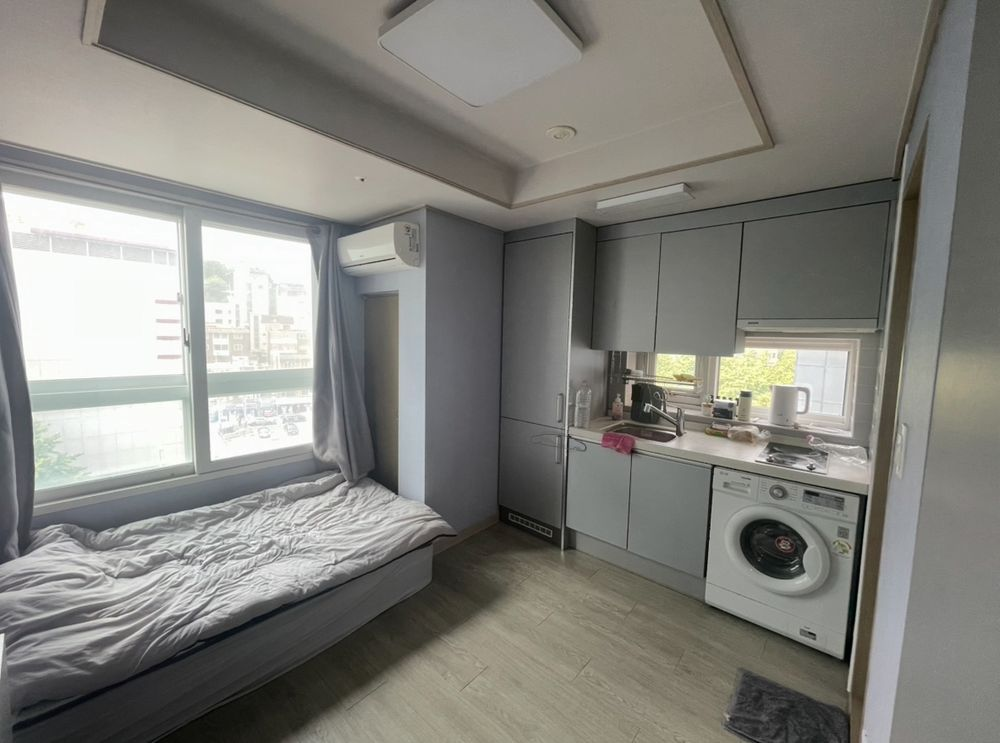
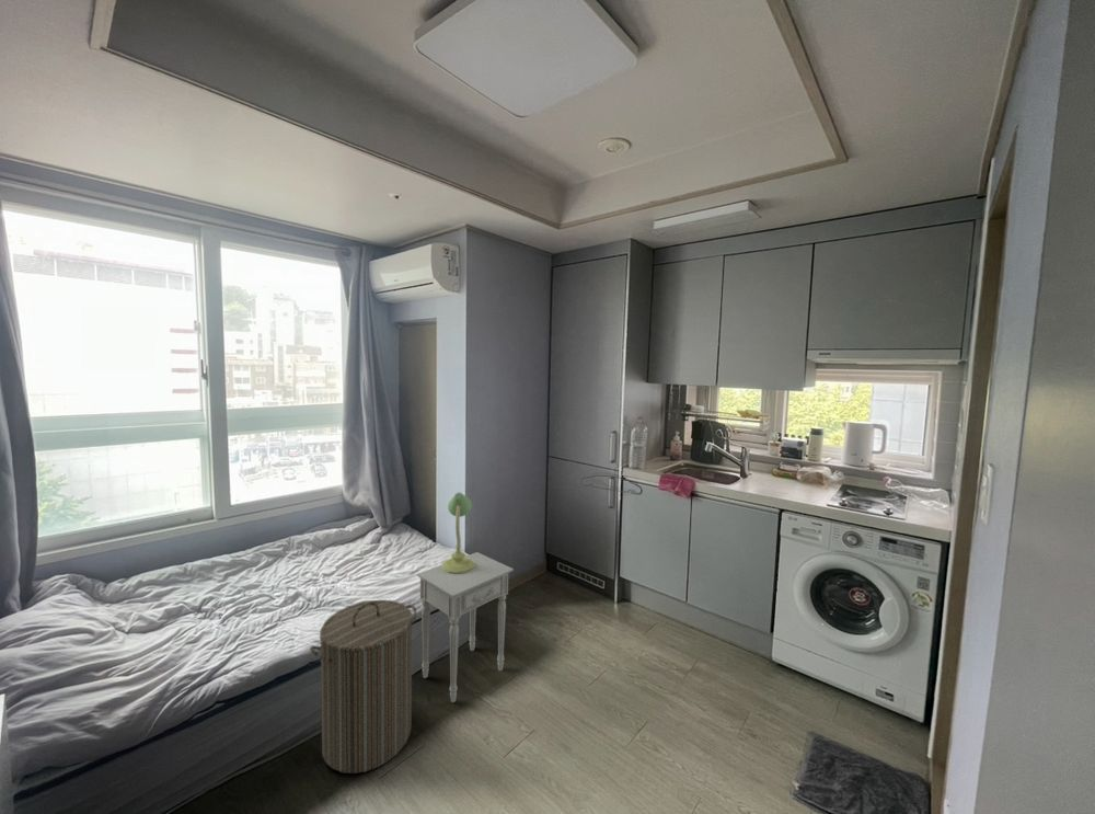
+ nightstand [416,551,515,703]
+ laundry hamper [309,599,418,775]
+ table lamp [440,492,474,573]
